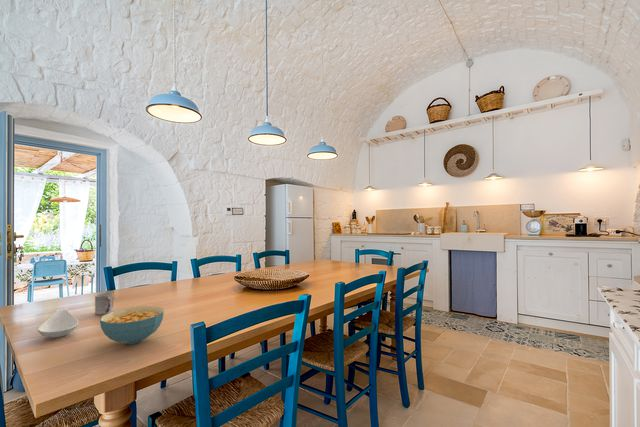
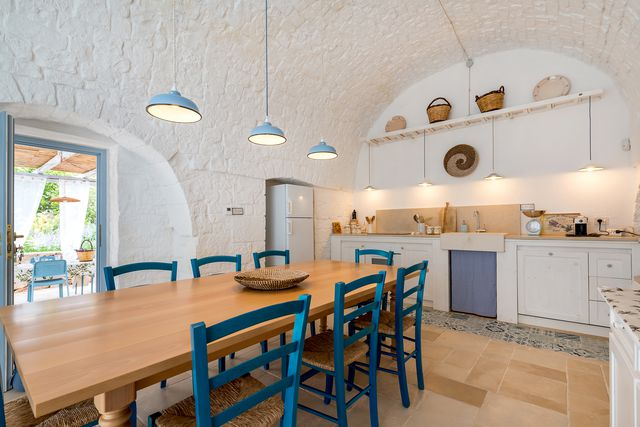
- cereal bowl [99,305,165,345]
- spoon rest [37,307,79,339]
- cup [94,292,114,315]
